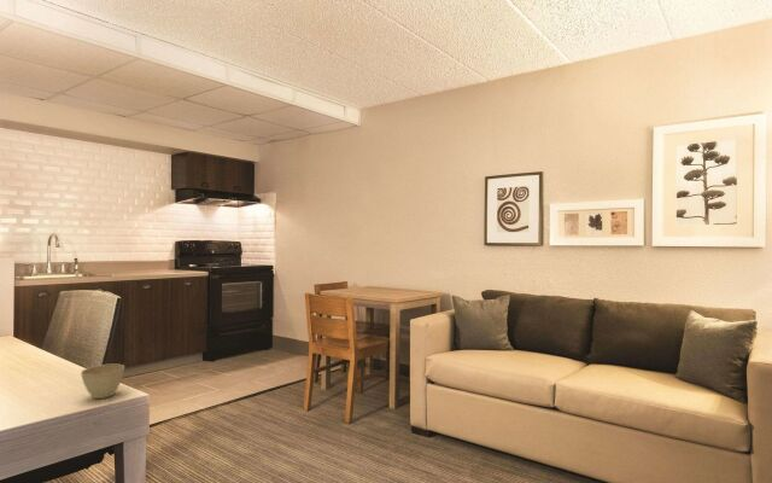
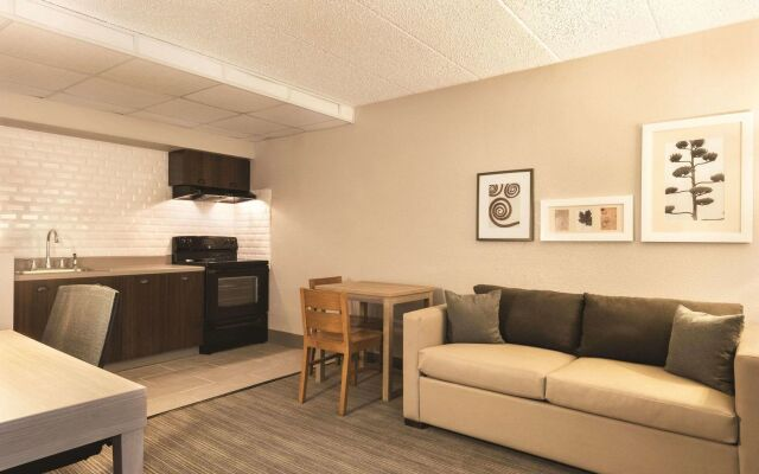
- flower pot [80,363,125,400]
